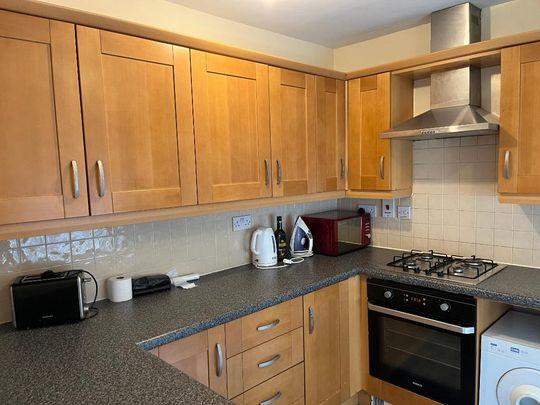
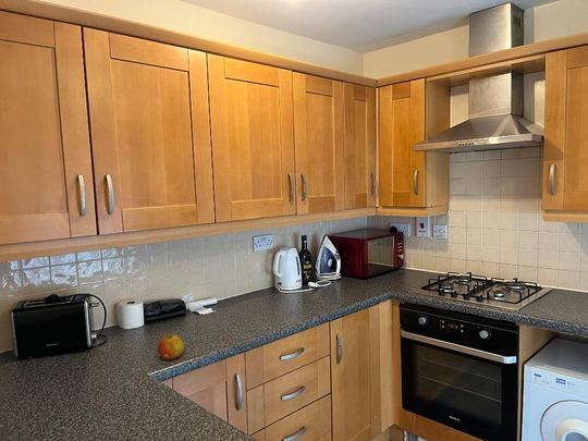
+ fruit [157,333,185,360]
